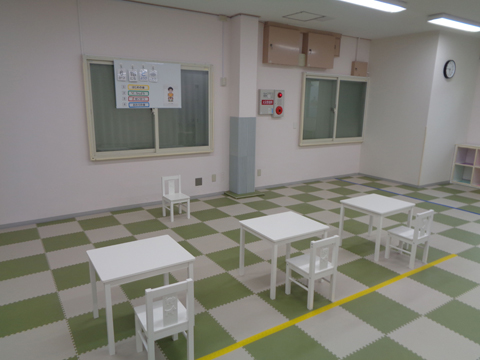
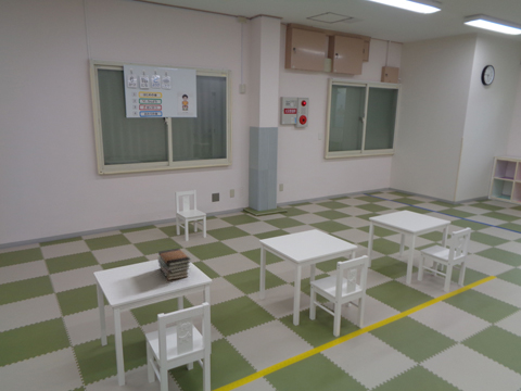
+ book stack [157,248,192,281]
